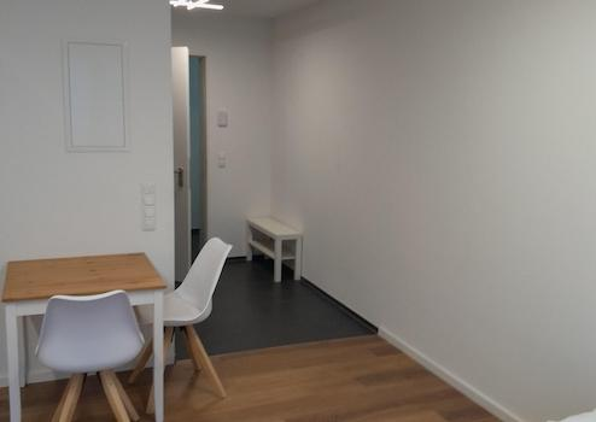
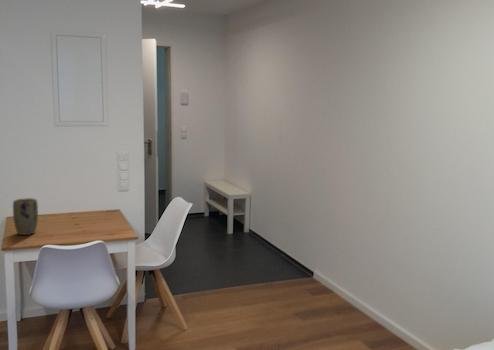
+ plant pot [12,197,39,236]
